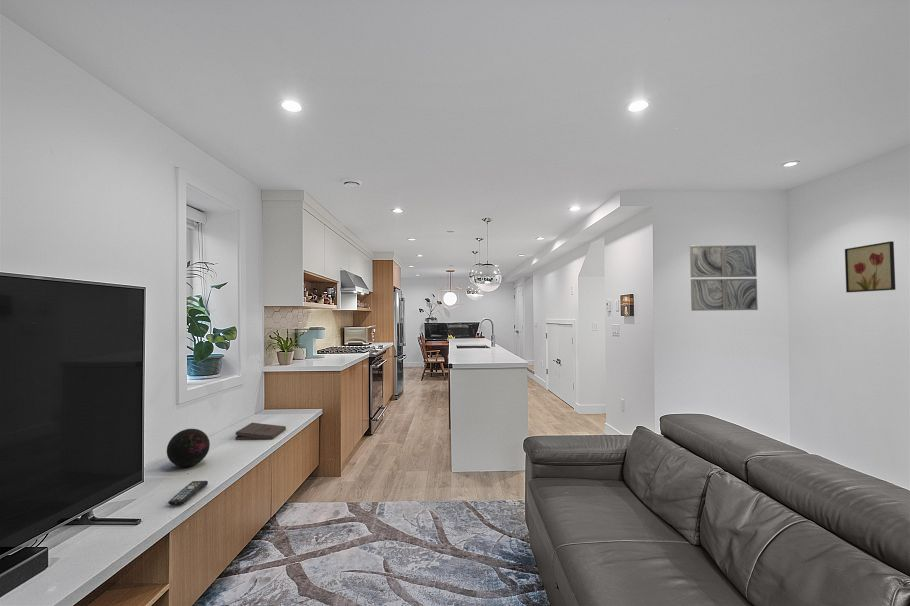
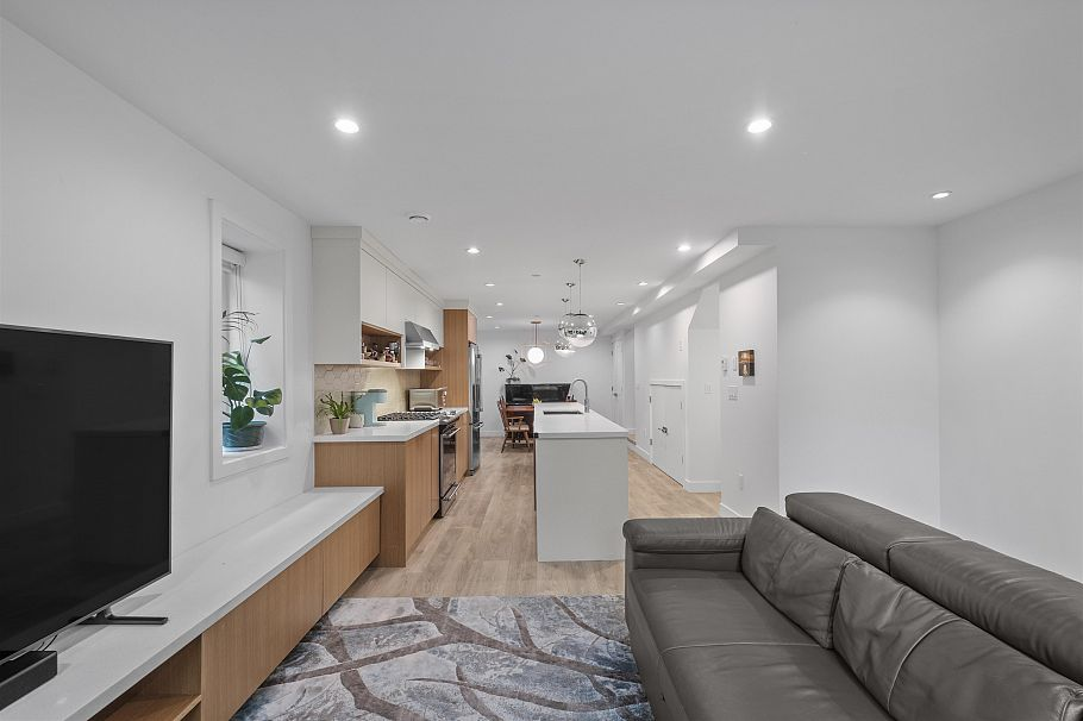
- decorative orb [166,428,211,468]
- remote control [167,480,209,506]
- pizza box [234,422,287,441]
- wall art [689,244,759,312]
- wall art [844,240,896,293]
